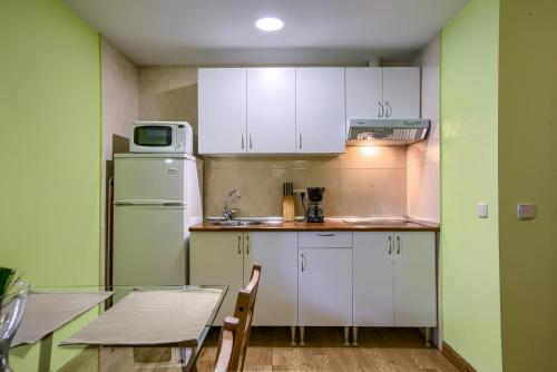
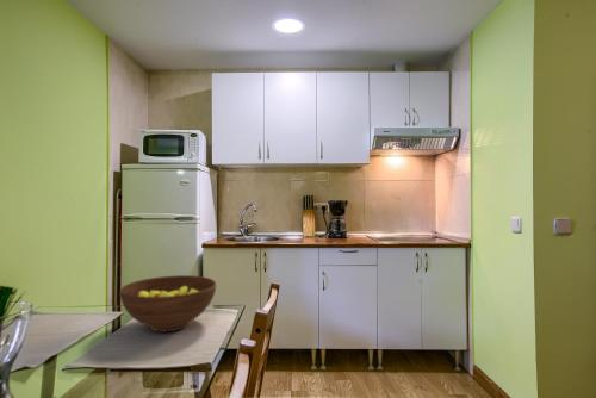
+ fruit bowl [119,274,217,332]
